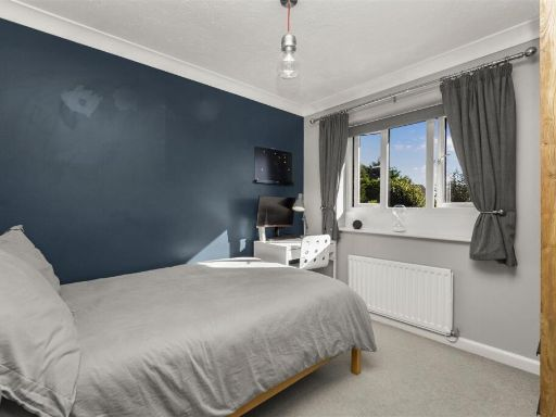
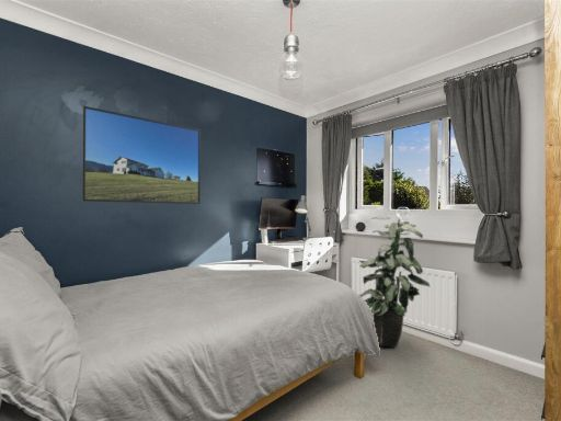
+ indoor plant [358,215,432,349]
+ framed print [81,105,202,205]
